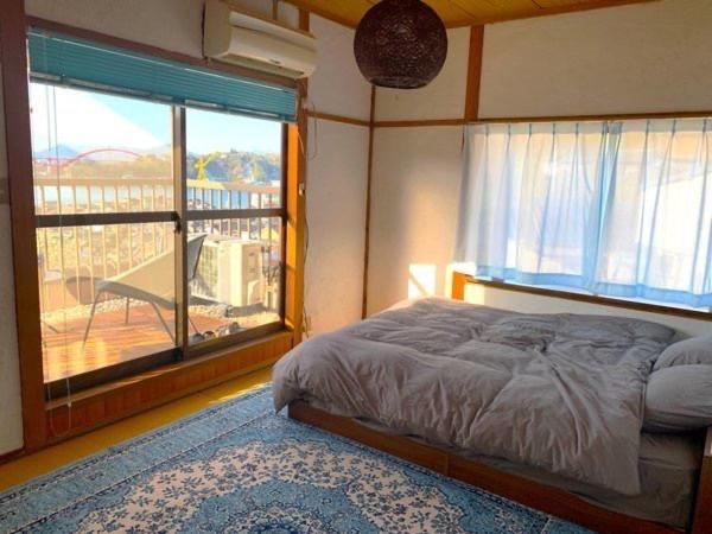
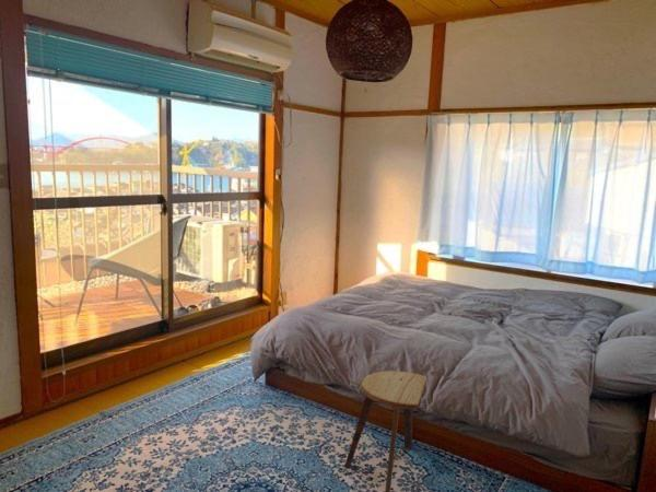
+ stool [343,370,429,492]
